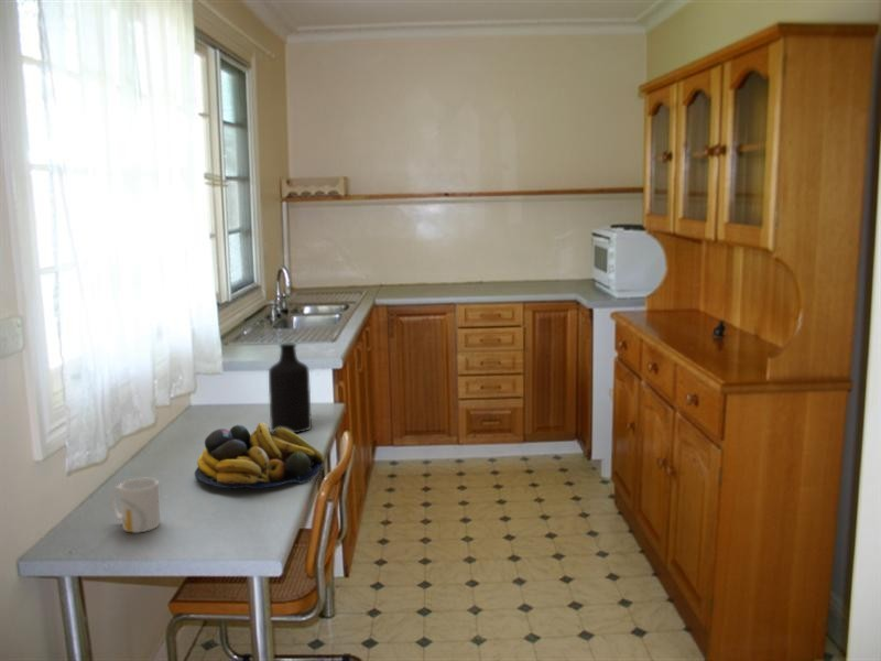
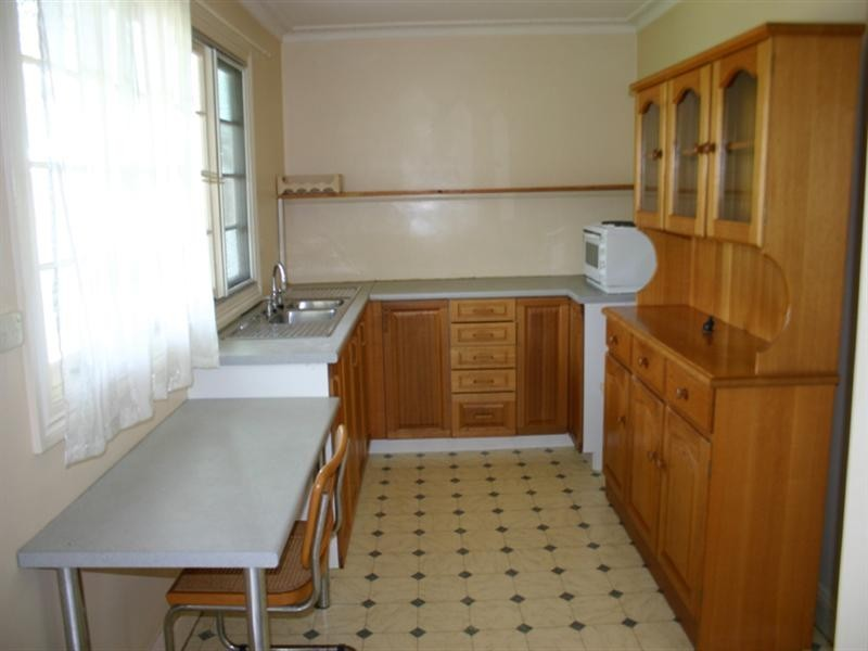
- mug [109,477,161,533]
- bottle [268,343,313,434]
- fruit bowl [194,421,326,490]
